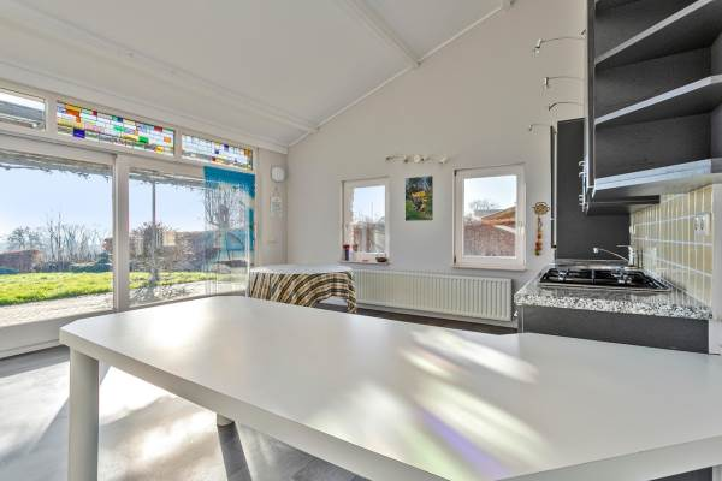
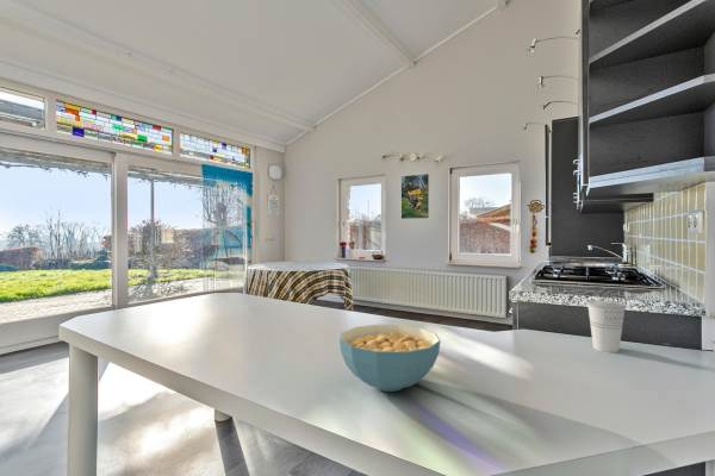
+ cup [585,300,628,353]
+ cereal bowl [338,324,442,393]
